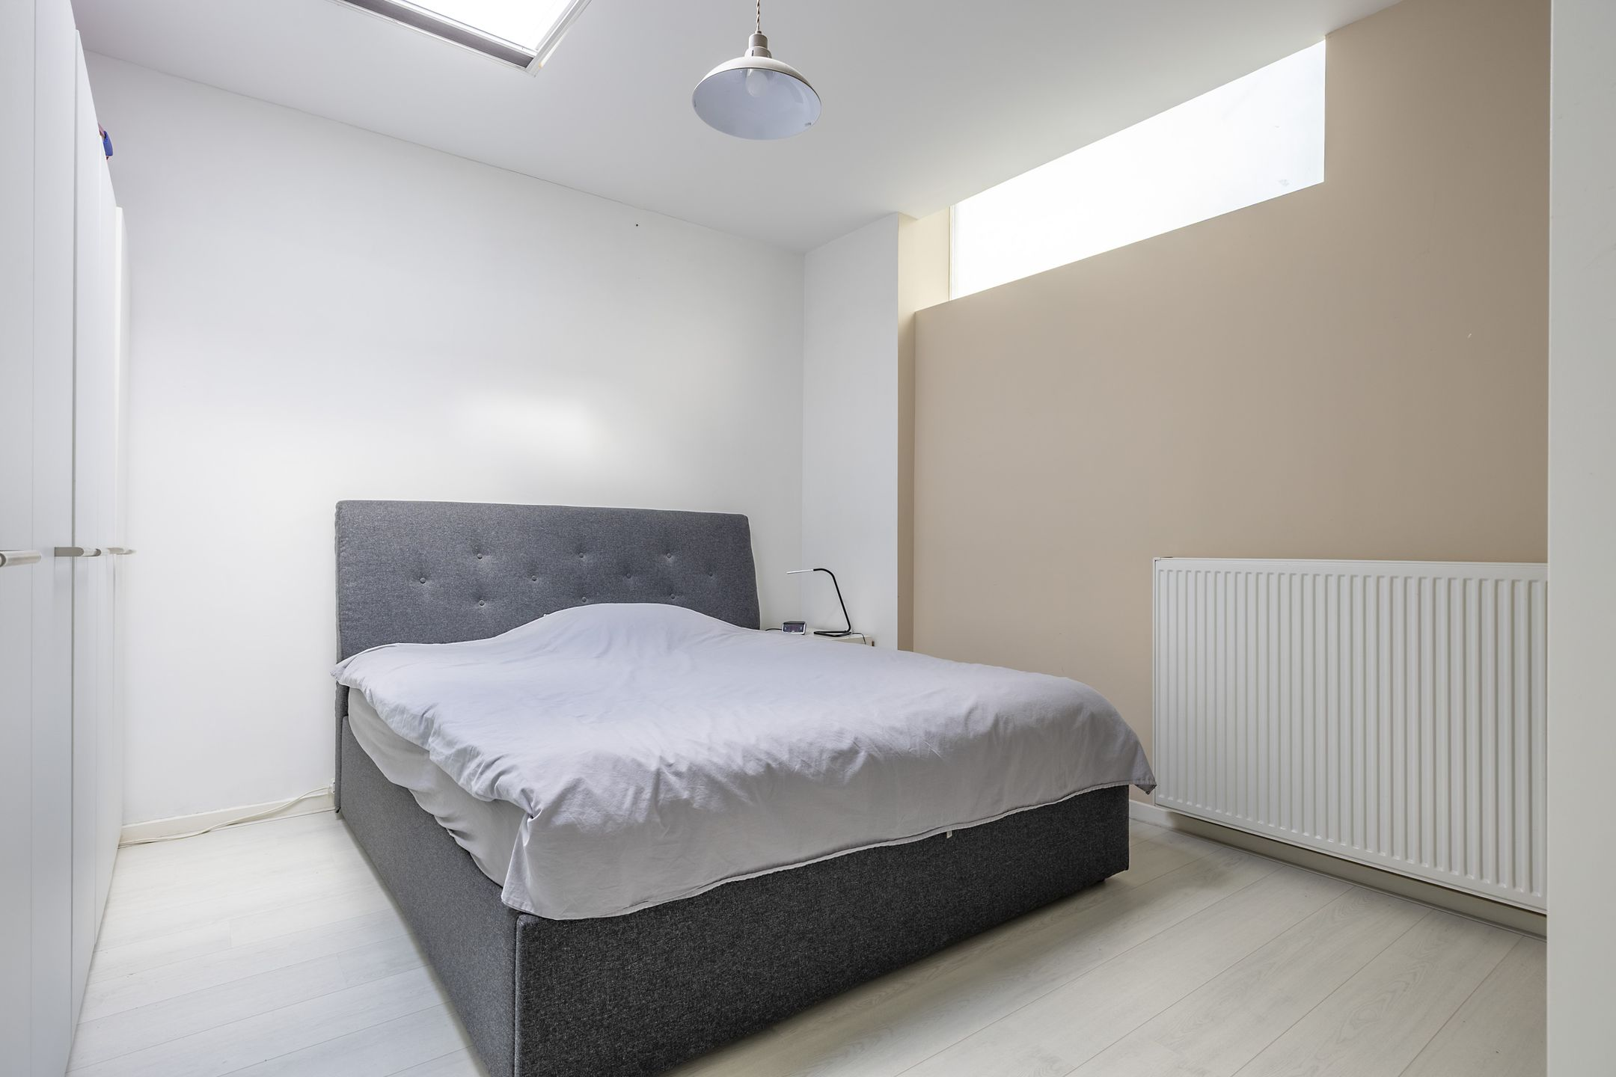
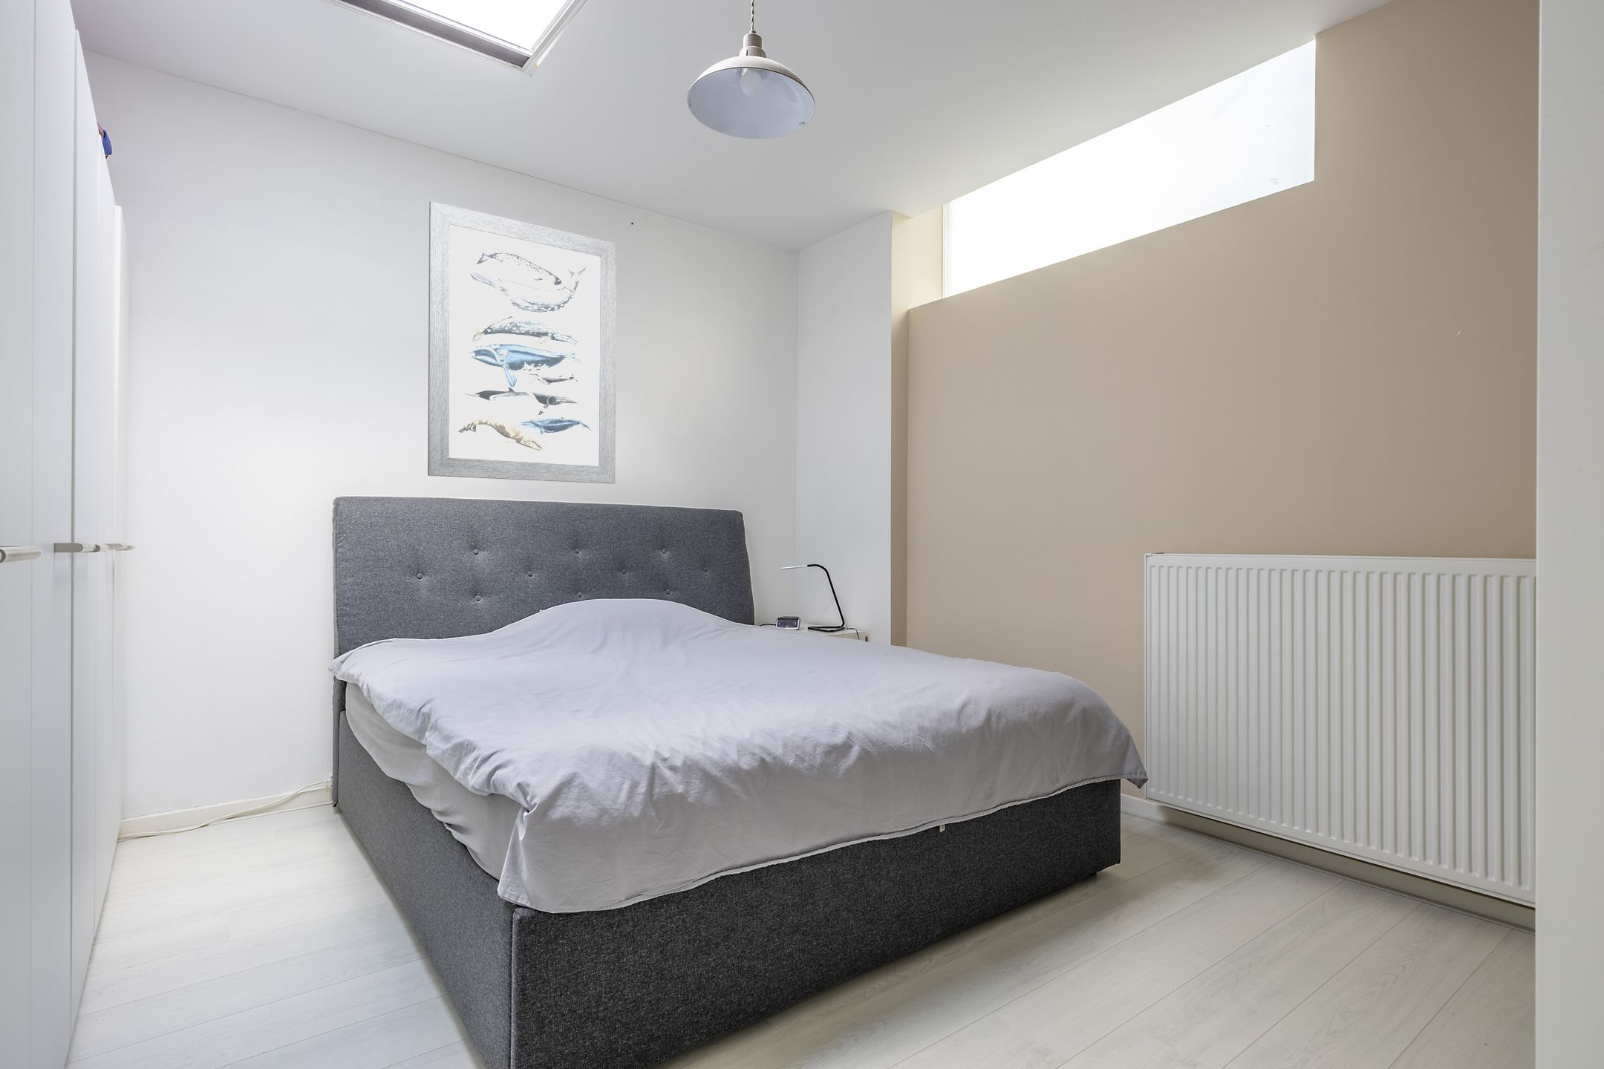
+ wall art [427,200,618,484]
